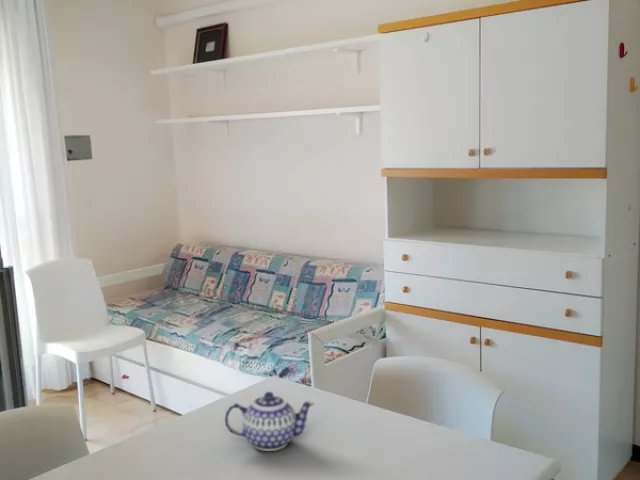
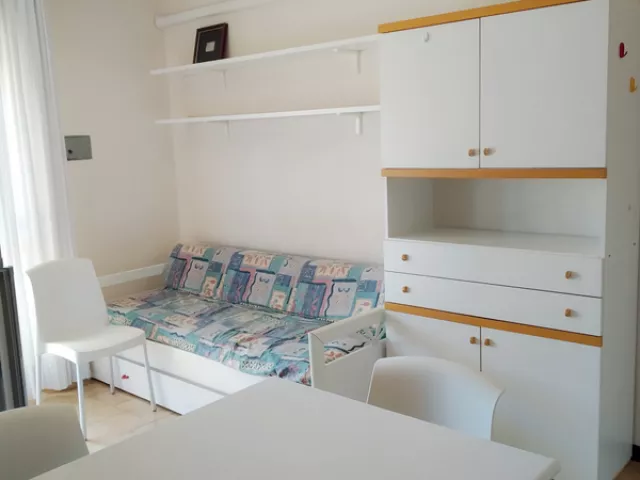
- teapot [224,391,316,452]
